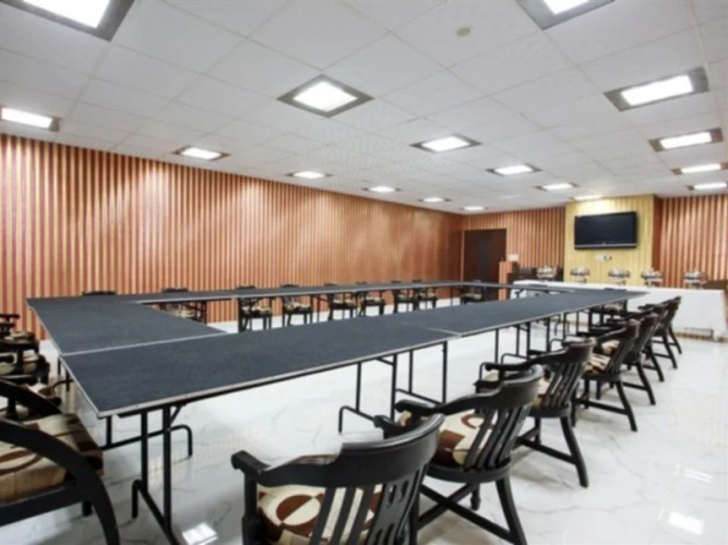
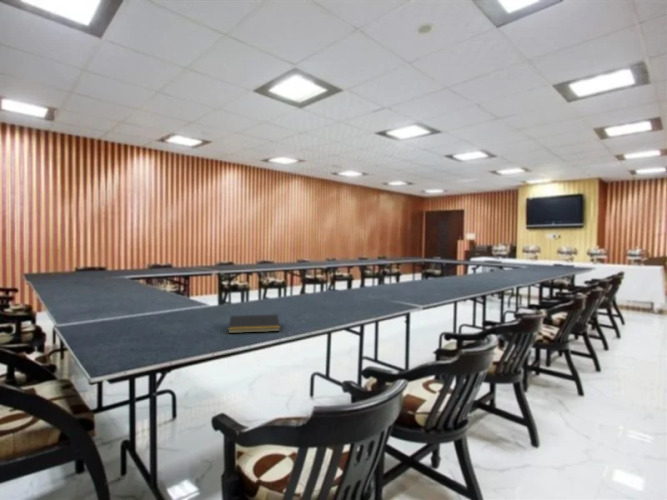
+ notepad [227,314,281,334]
